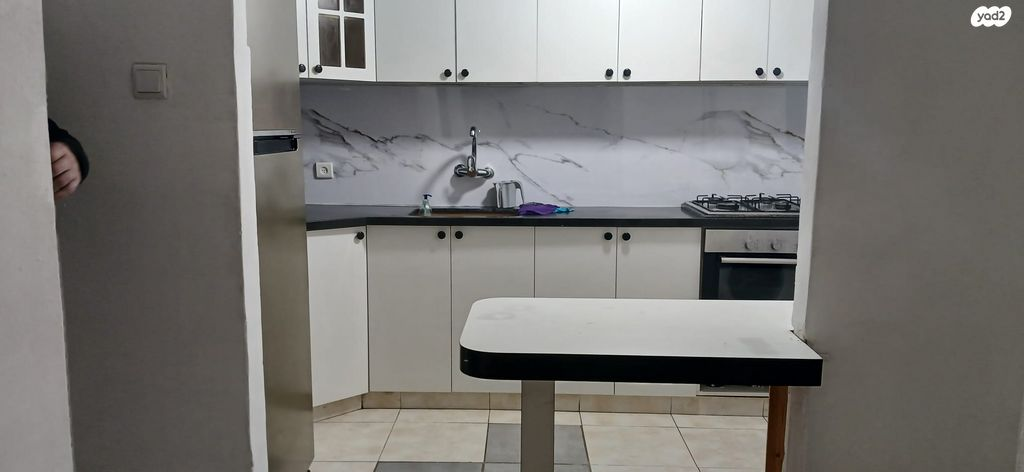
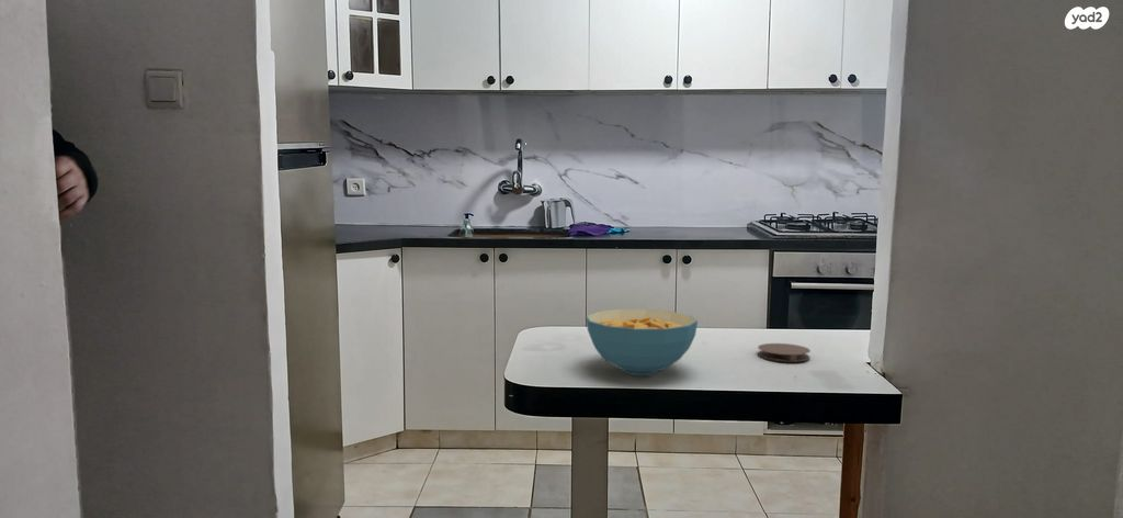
+ coaster [757,342,812,363]
+ cereal bowl [585,308,699,376]
